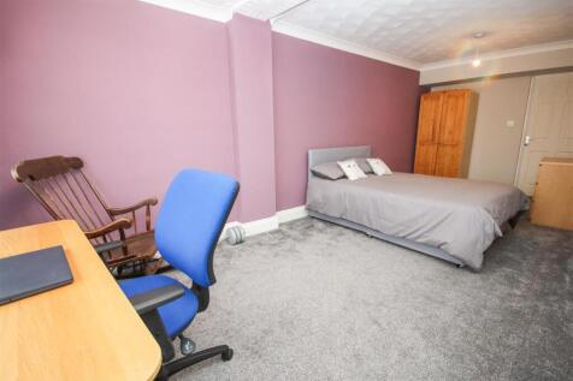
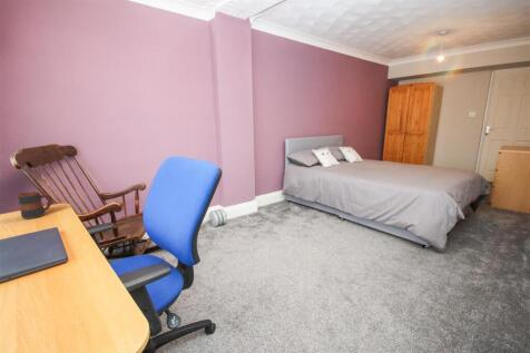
+ mug [17,190,52,220]
